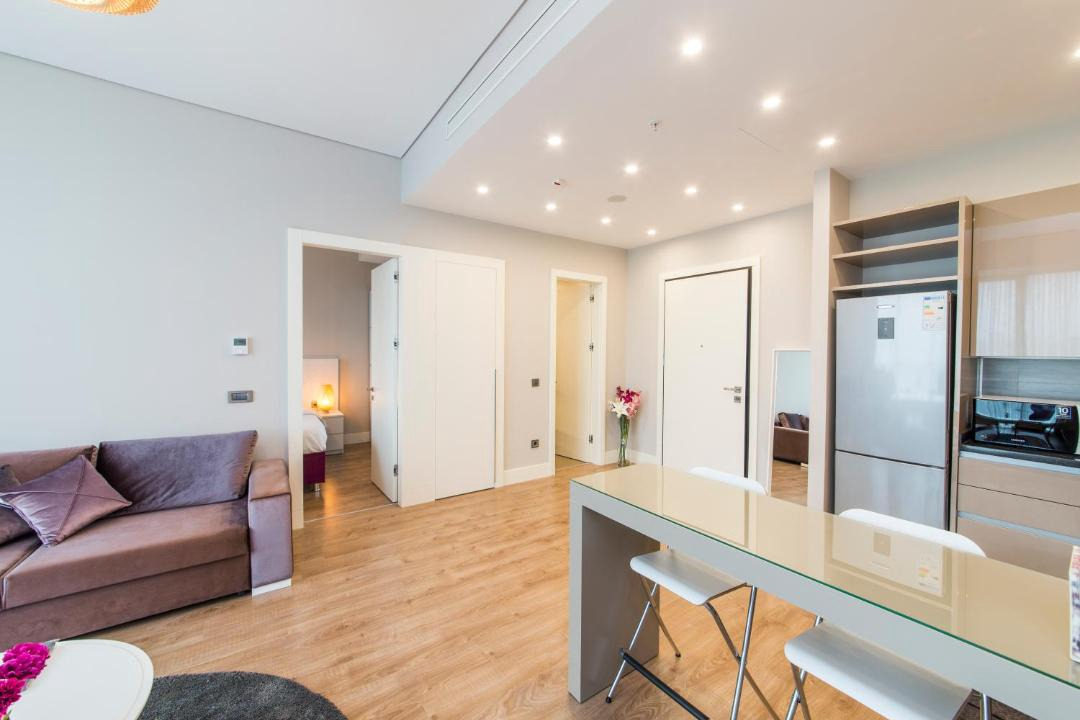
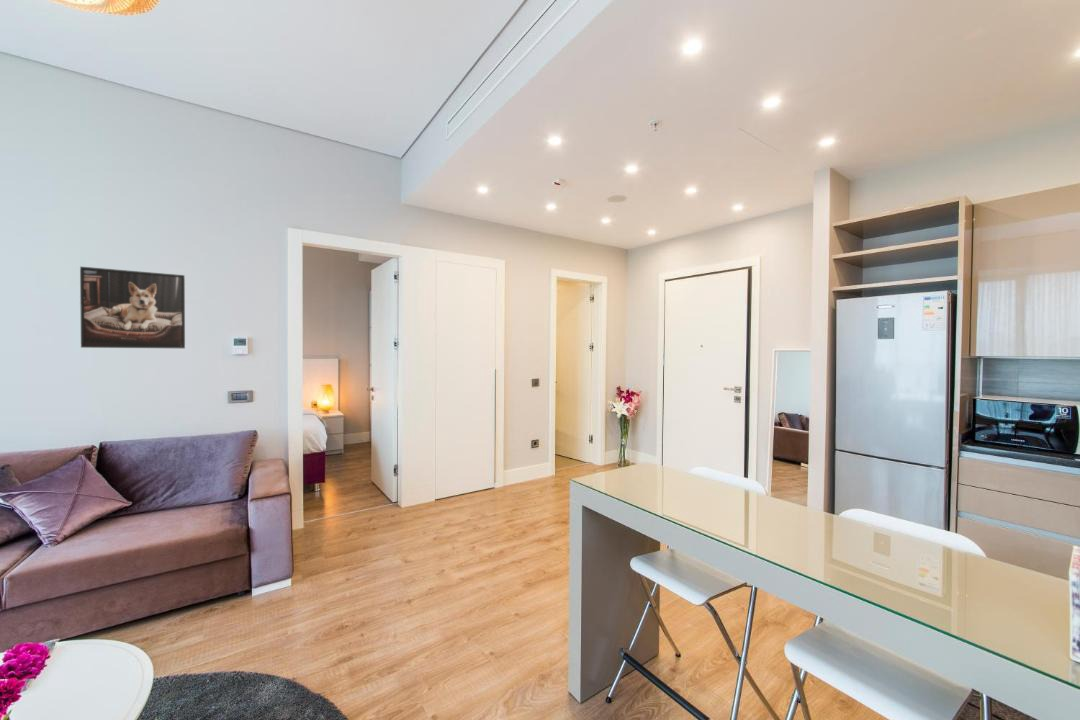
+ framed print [79,266,186,349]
